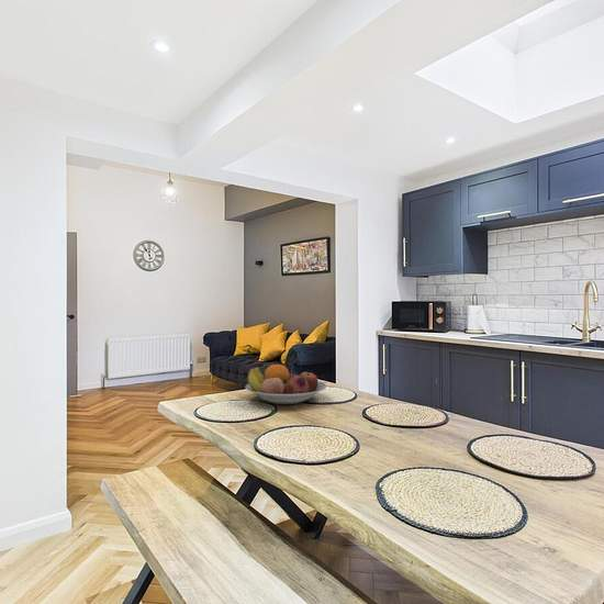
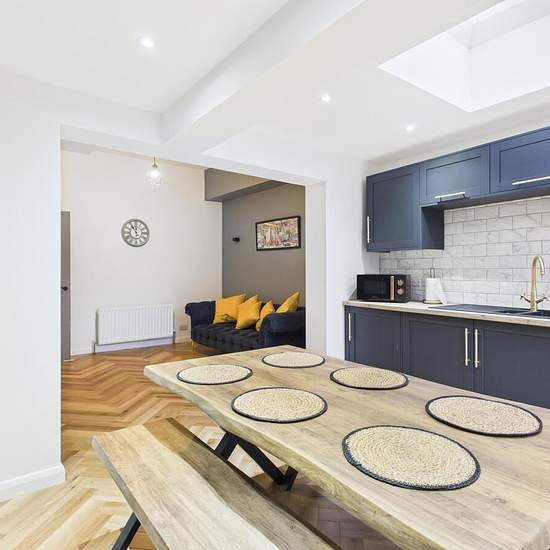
- fruit bowl [245,363,327,405]
